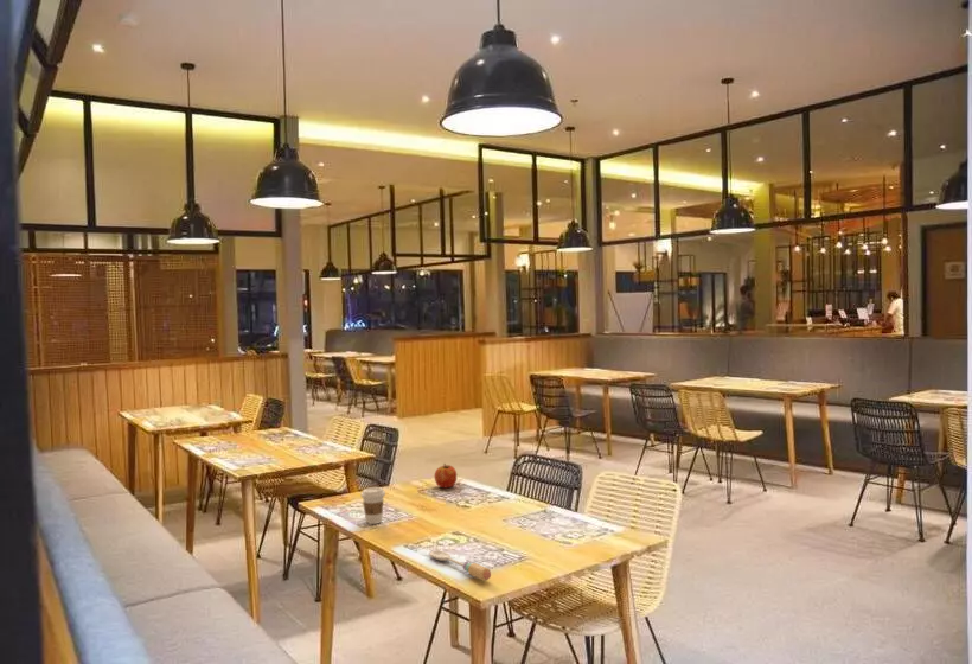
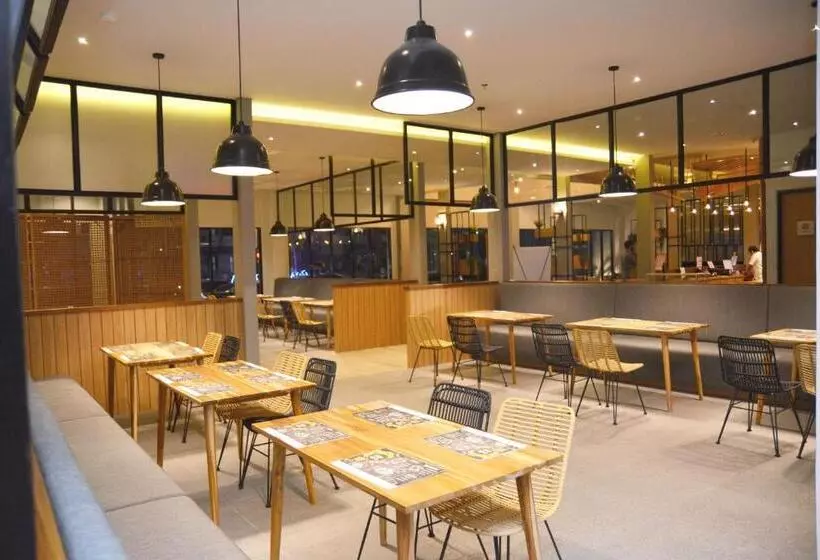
- spoon [429,549,492,582]
- fruit [434,462,458,489]
- coffee cup [360,486,386,525]
